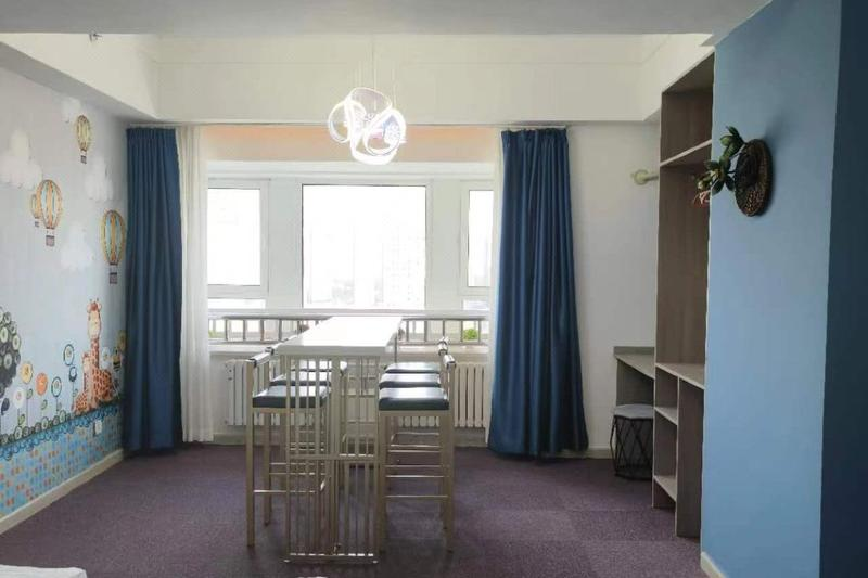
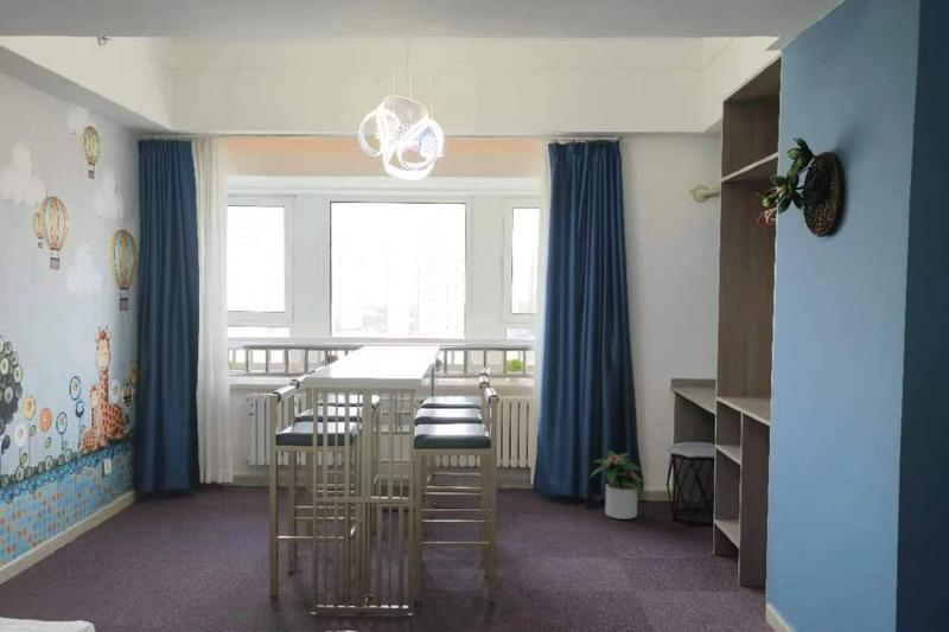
+ potted plant [588,449,647,521]
